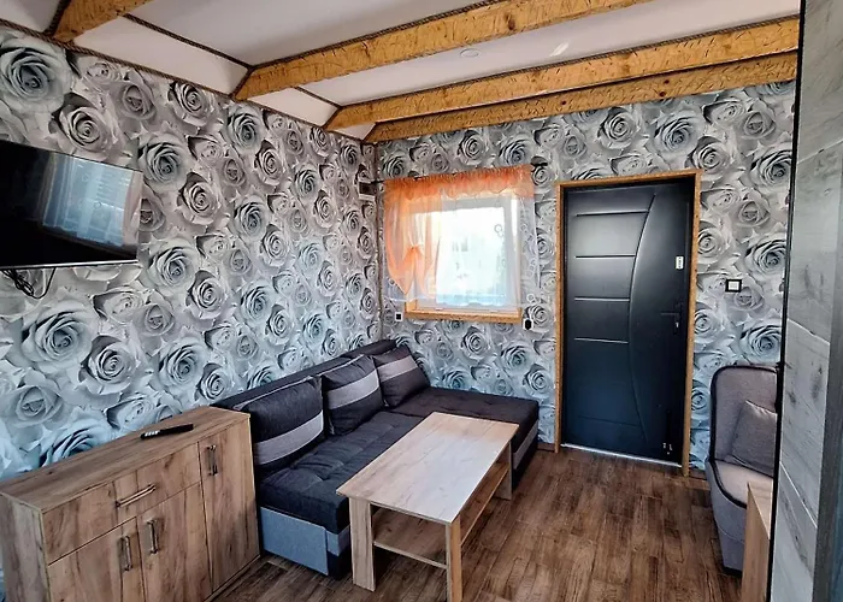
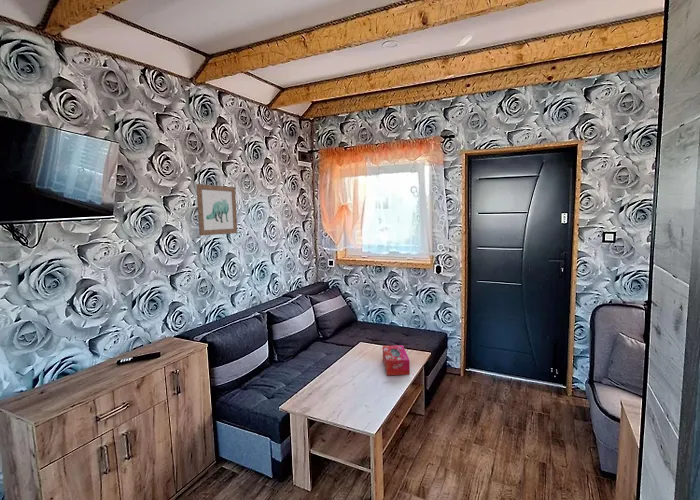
+ tissue box [382,344,411,376]
+ wall art [195,183,238,237]
